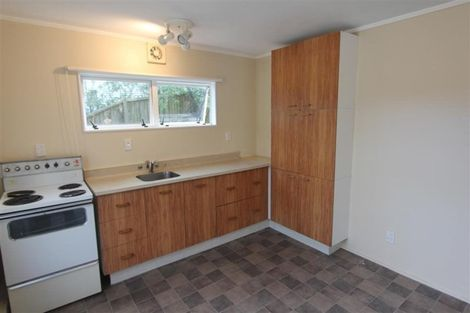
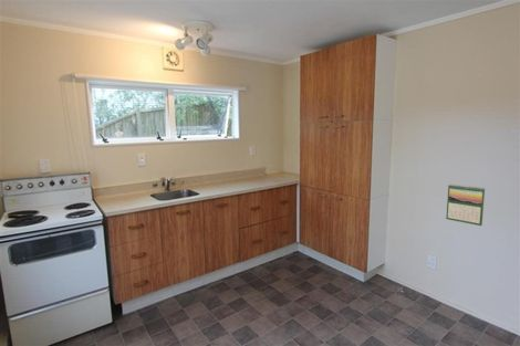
+ calendar [445,184,486,227]
